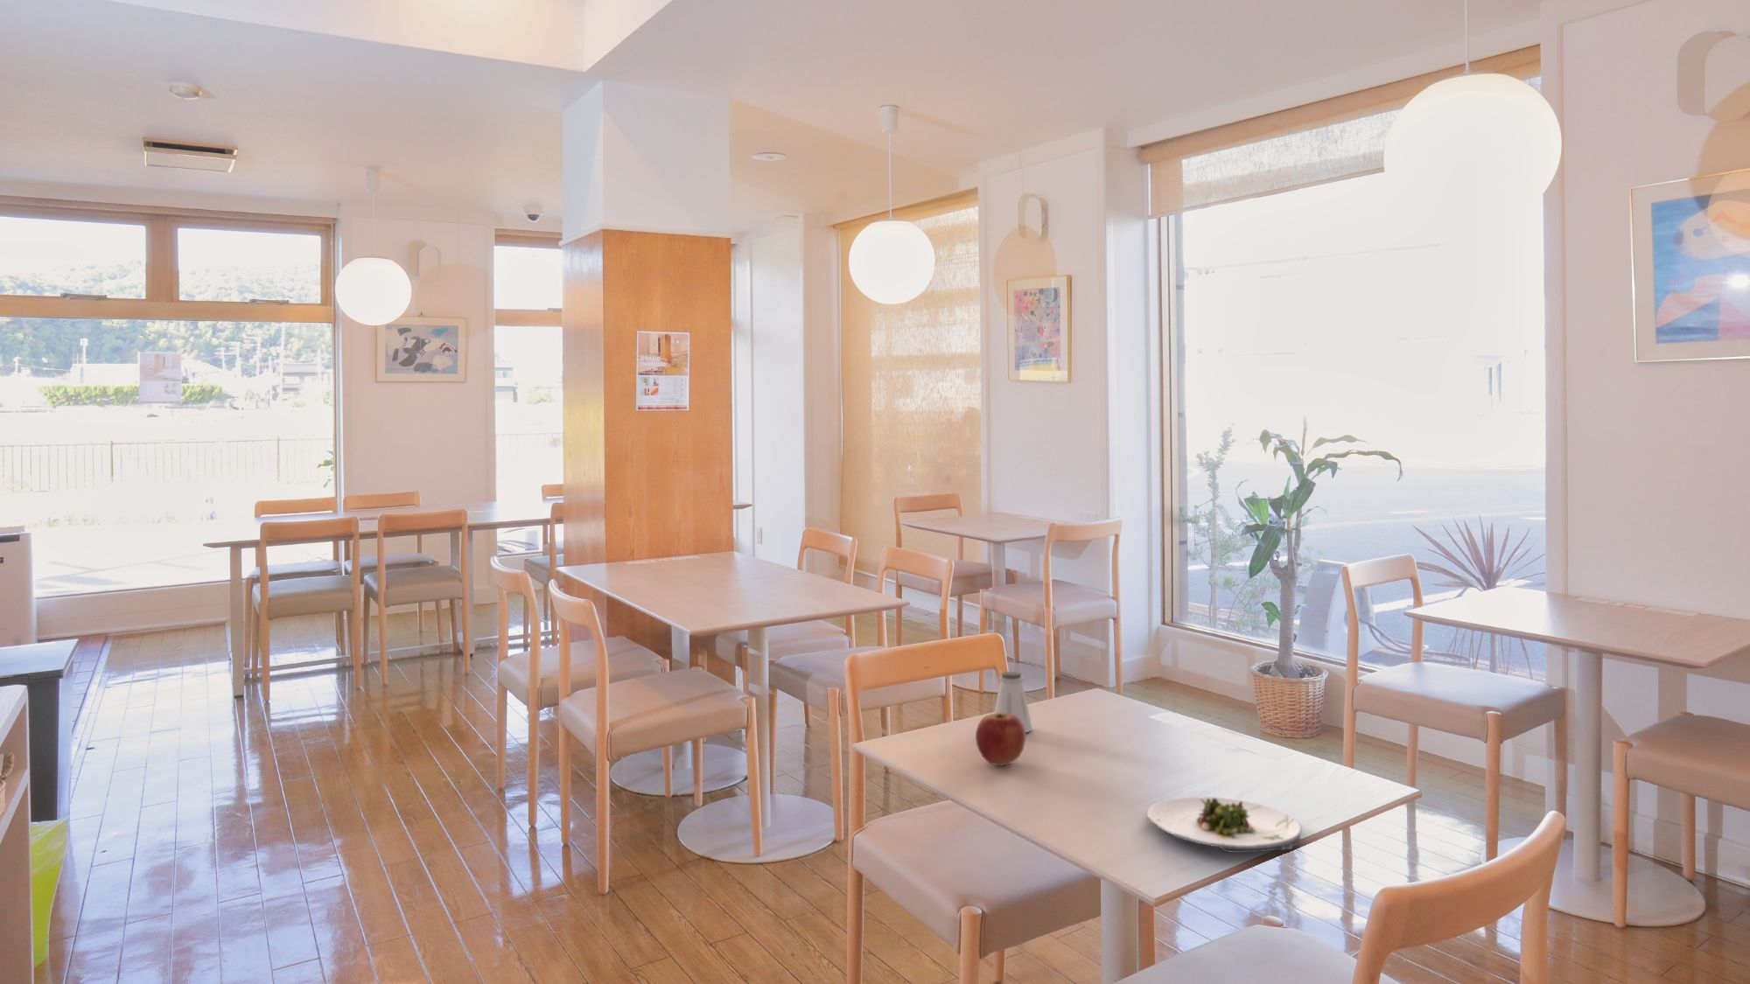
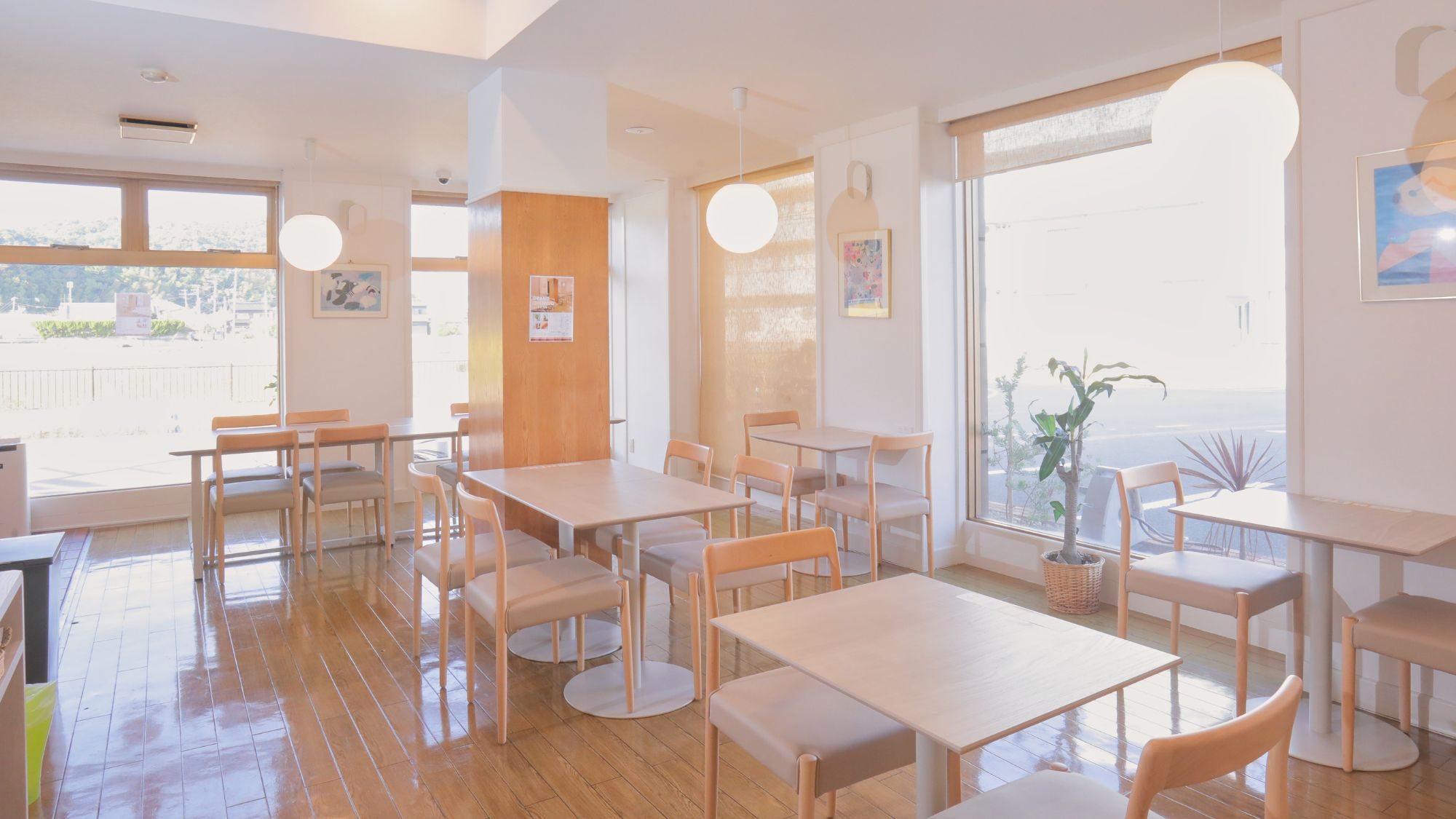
- salad plate [1145,795,1303,854]
- apple [975,712,1026,767]
- saltshaker [993,670,1034,733]
